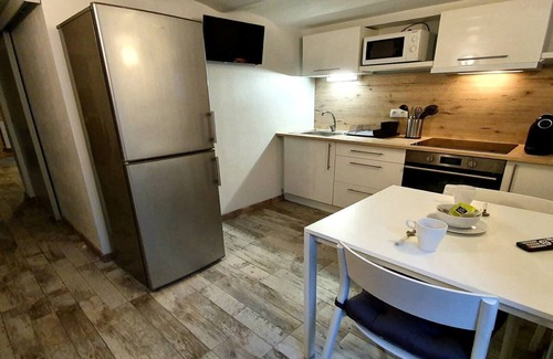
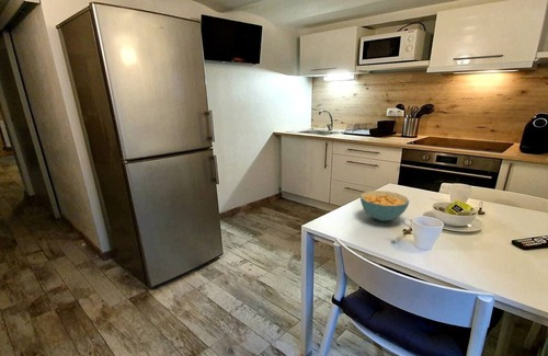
+ cereal bowl [359,190,410,222]
